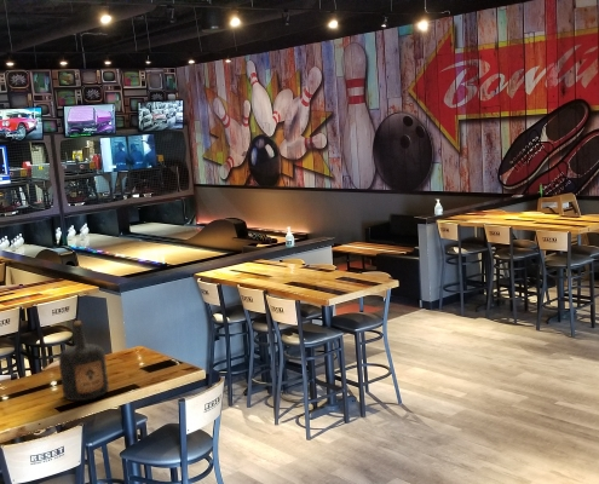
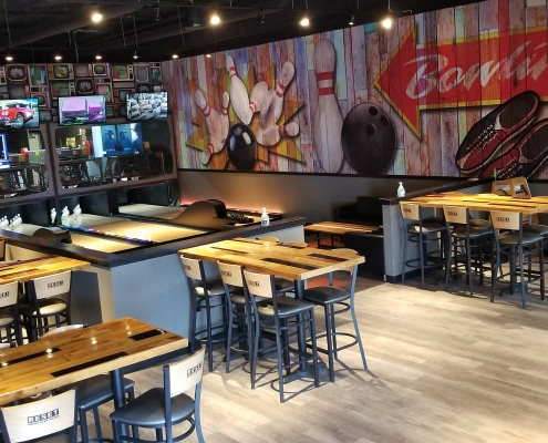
- bottle [58,319,110,402]
